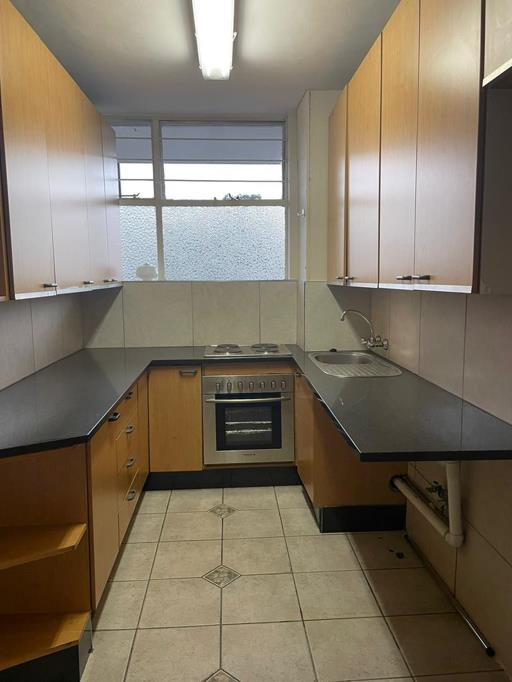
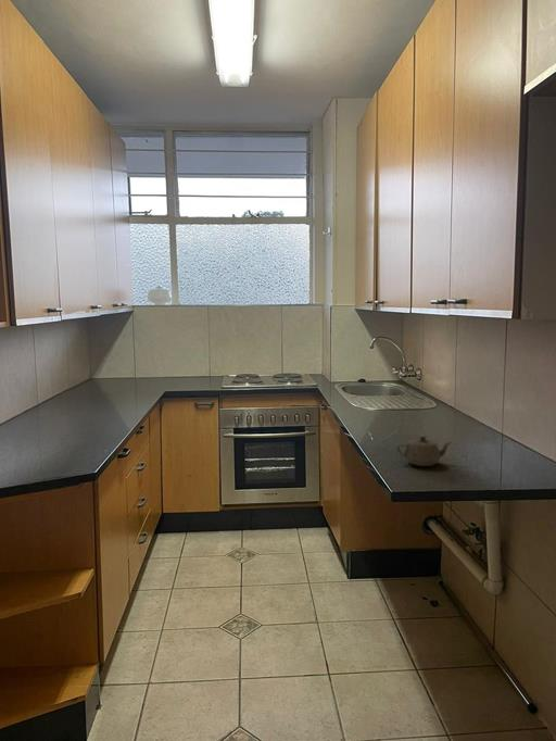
+ teapot [395,434,454,467]
